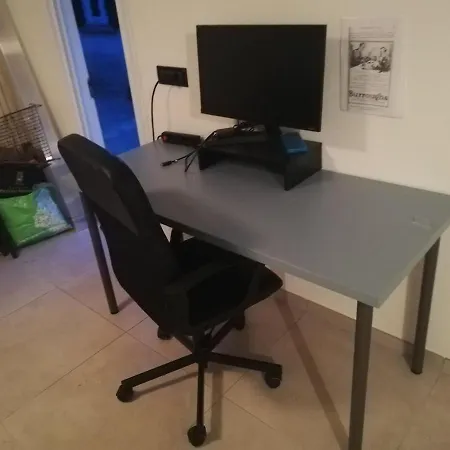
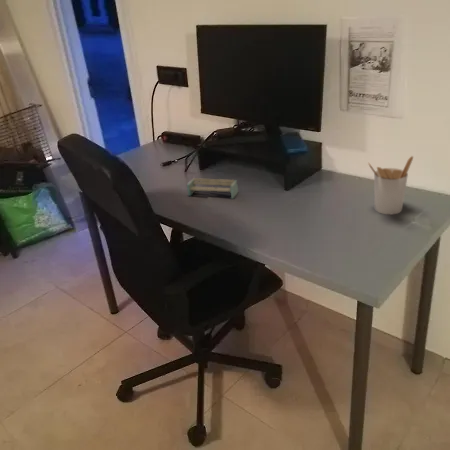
+ utensil holder [367,155,414,216]
+ shelf [186,177,239,200]
